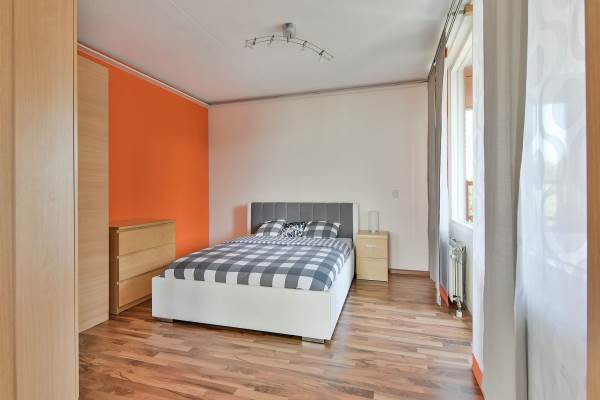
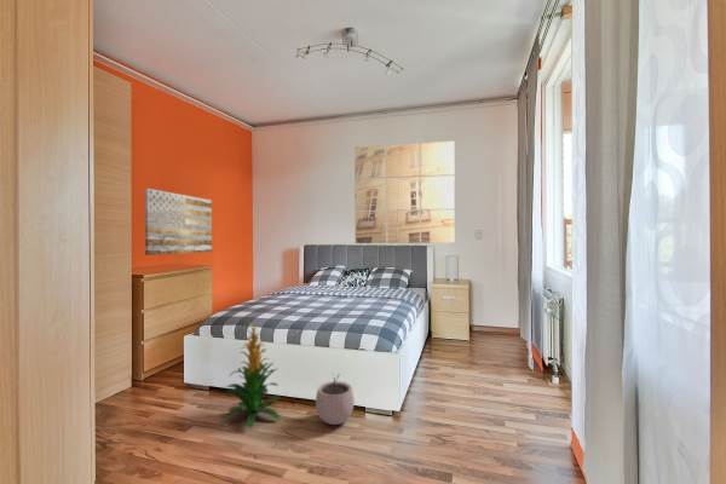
+ wall art [144,188,213,257]
+ indoor plant [219,321,283,430]
+ wall art [353,140,456,244]
+ plant pot [315,374,356,426]
